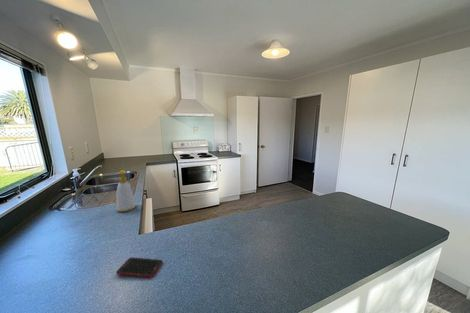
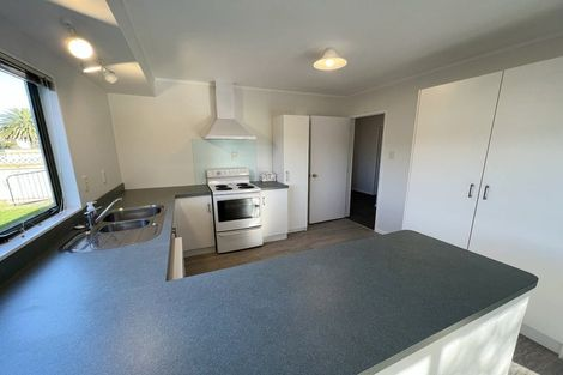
- cell phone [115,257,164,279]
- soap bottle [116,169,137,213]
